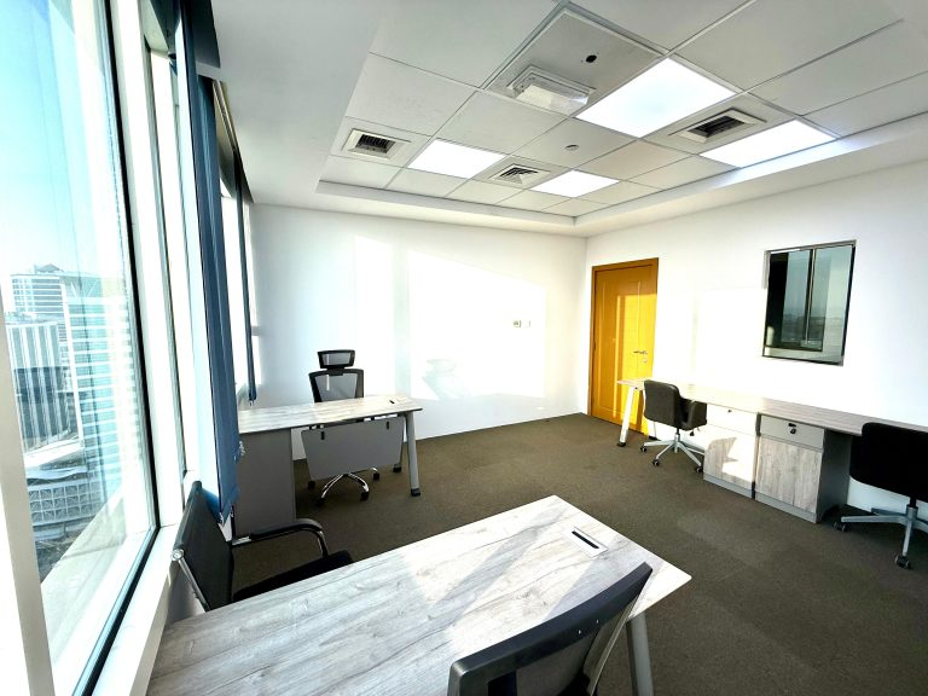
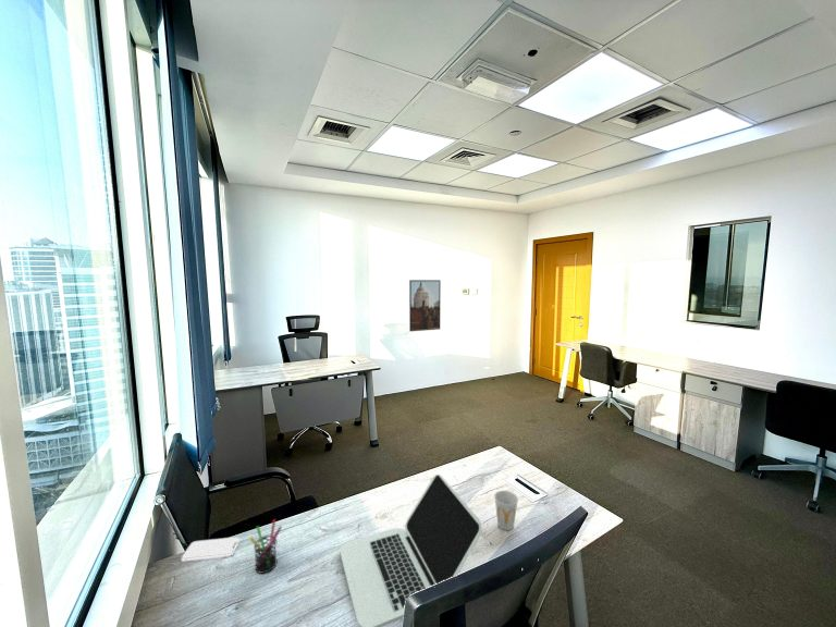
+ cup [493,490,519,531]
+ pen holder [248,518,283,575]
+ smartphone [181,536,241,562]
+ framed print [408,279,442,332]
+ laptop [339,474,483,627]
